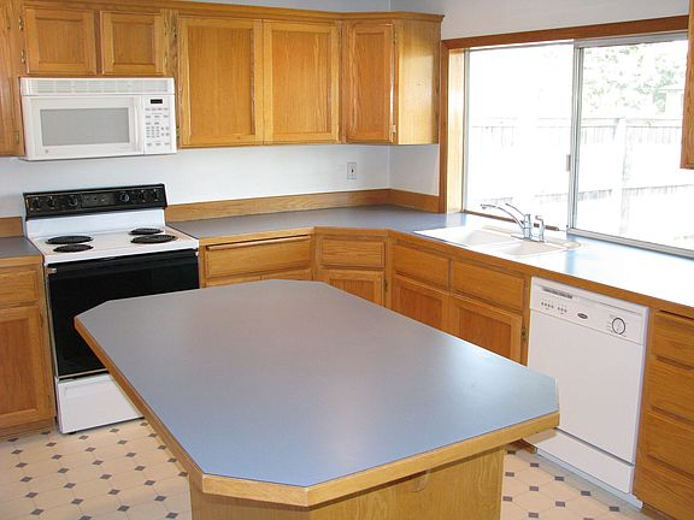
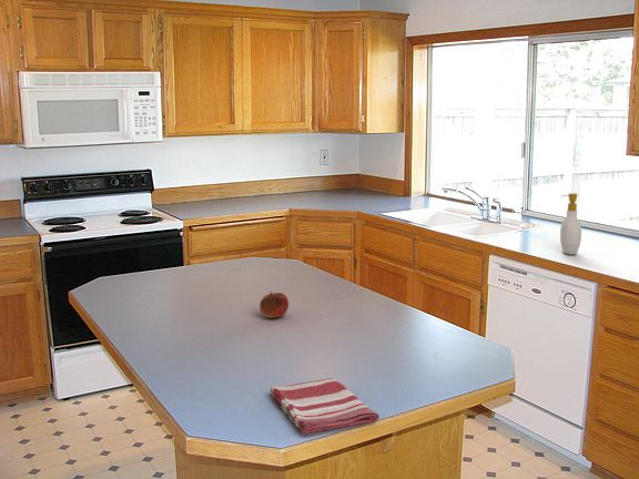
+ dish towel [268,377,381,437]
+ fruit [258,291,290,319]
+ soap bottle [559,192,582,256]
